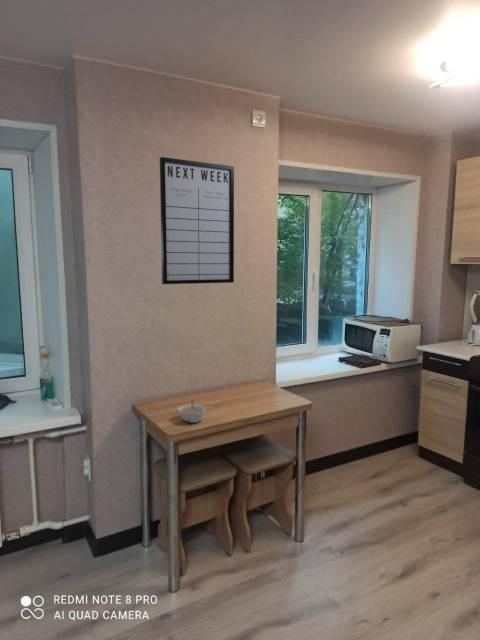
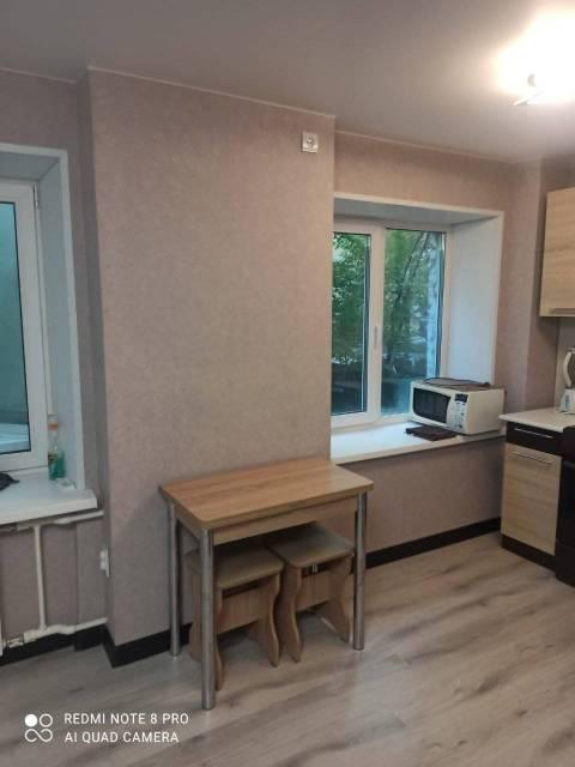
- writing board [159,156,235,285]
- legume [177,399,207,424]
